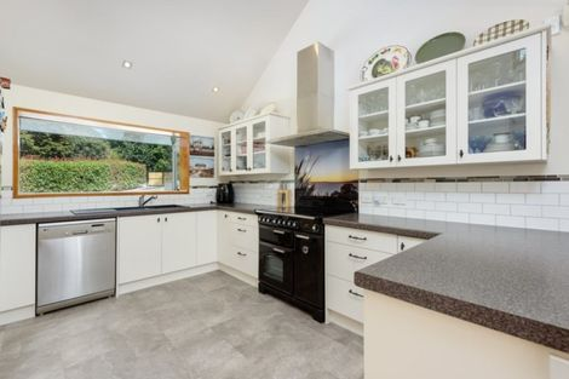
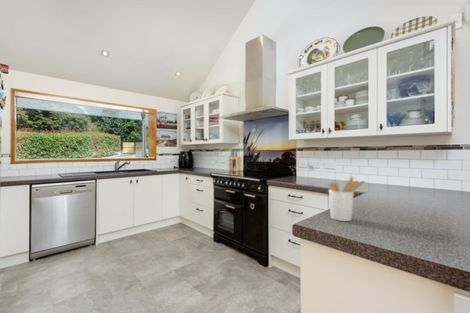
+ utensil holder [327,175,366,222]
